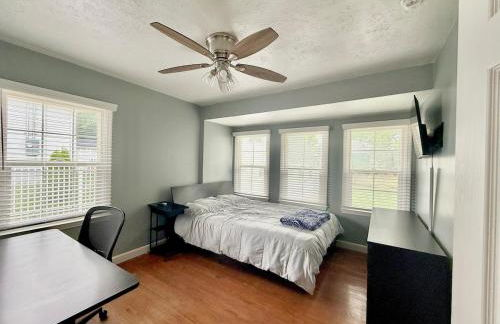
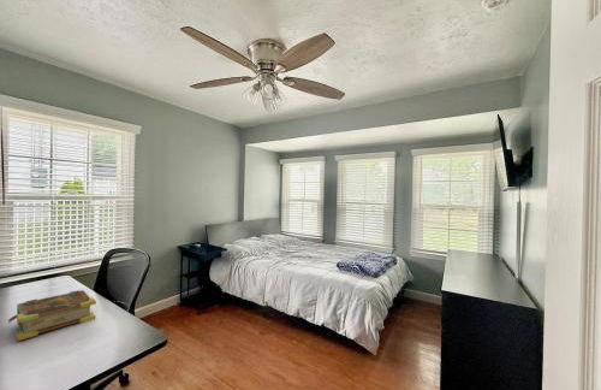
+ book [6,289,97,342]
